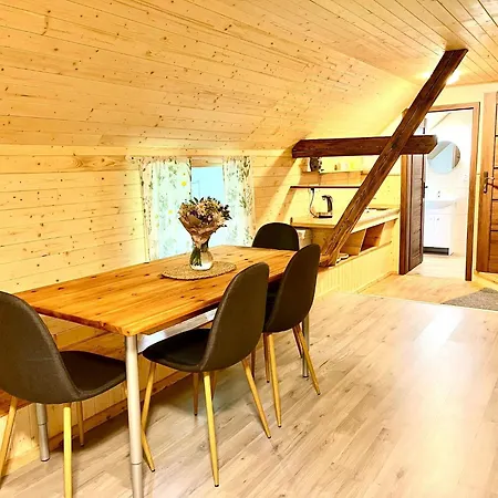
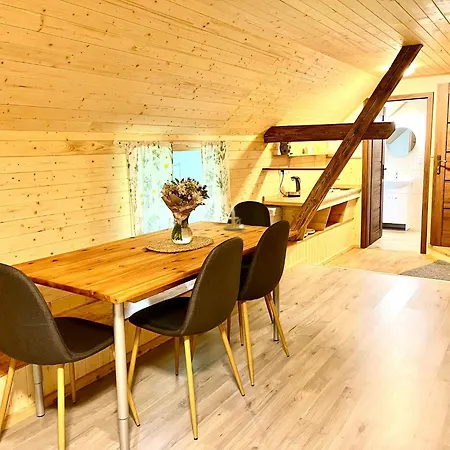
+ candle holder [222,207,245,231]
